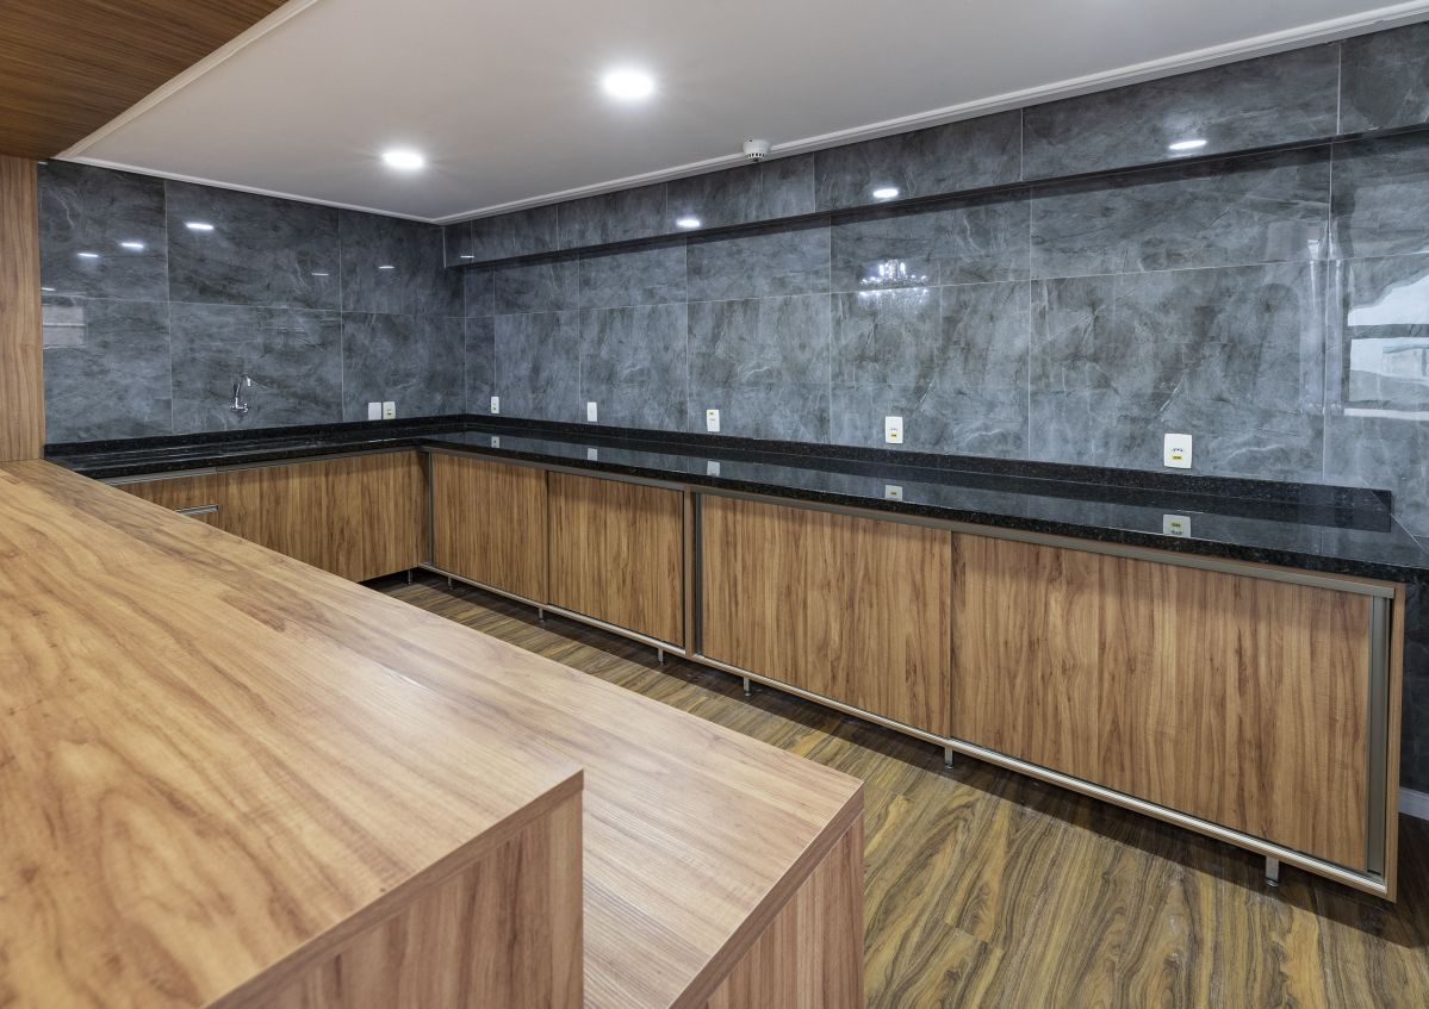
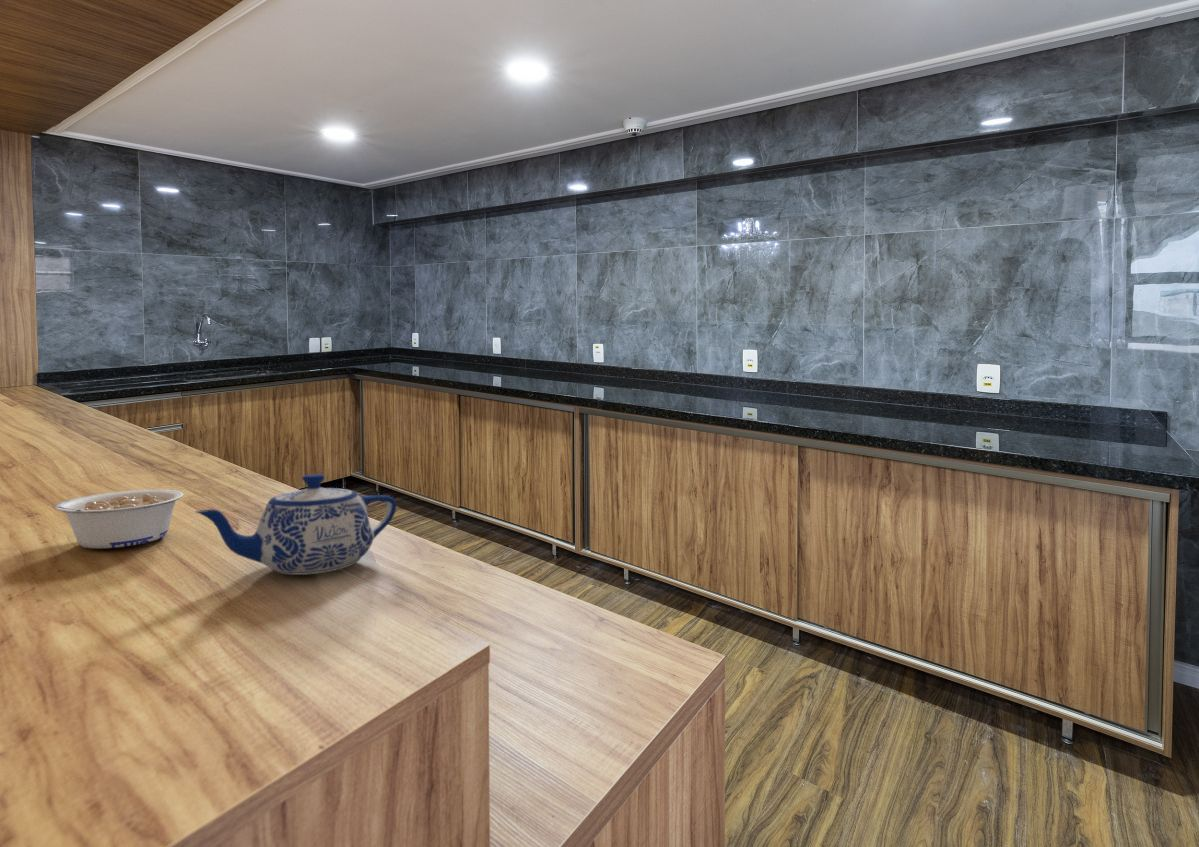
+ teapot [194,473,397,576]
+ legume [51,489,184,549]
